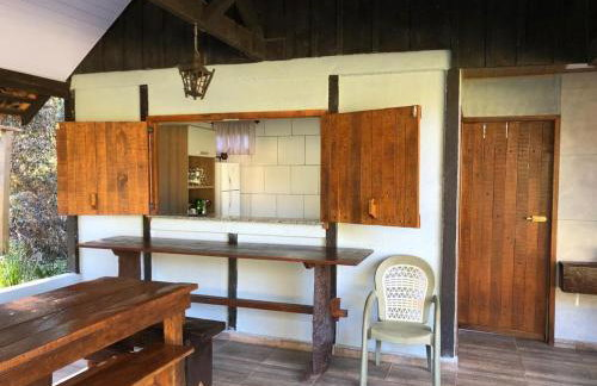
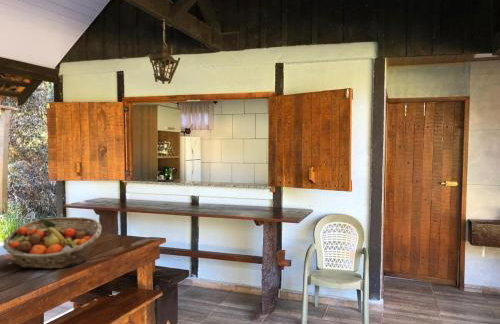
+ fruit basket [2,216,103,270]
